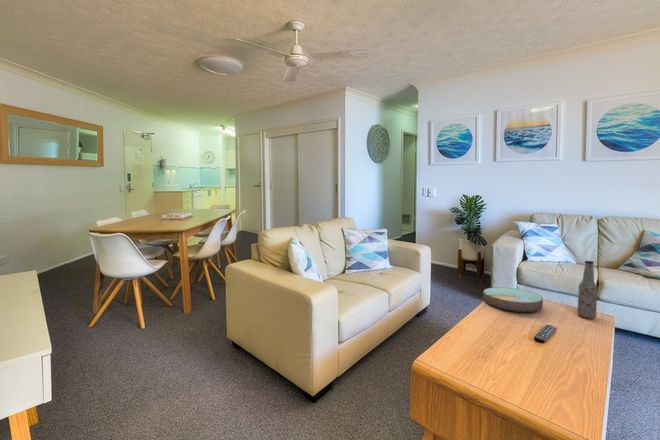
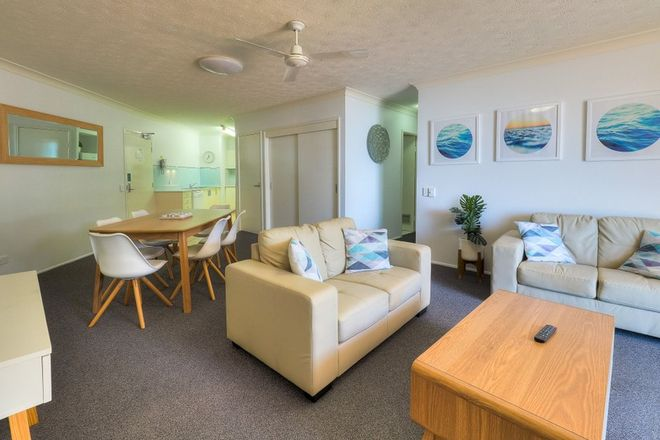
- bottle [576,260,598,320]
- bowl [482,286,544,313]
